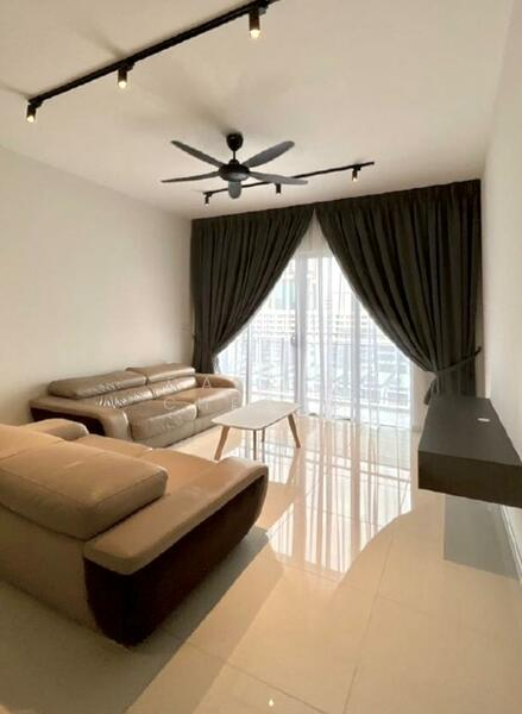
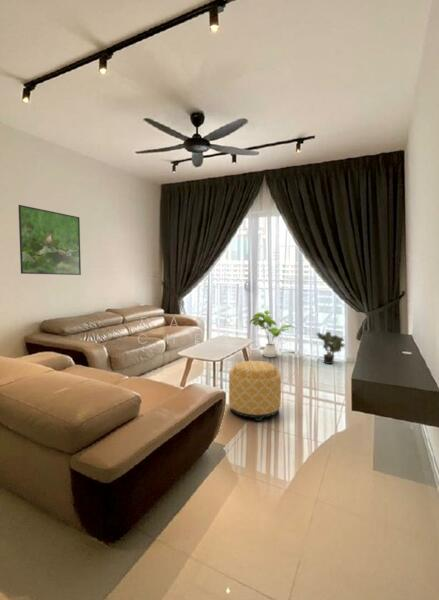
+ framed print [17,204,82,276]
+ potted plant [315,330,346,365]
+ house plant [249,309,297,358]
+ ottoman [228,360,282,422]
